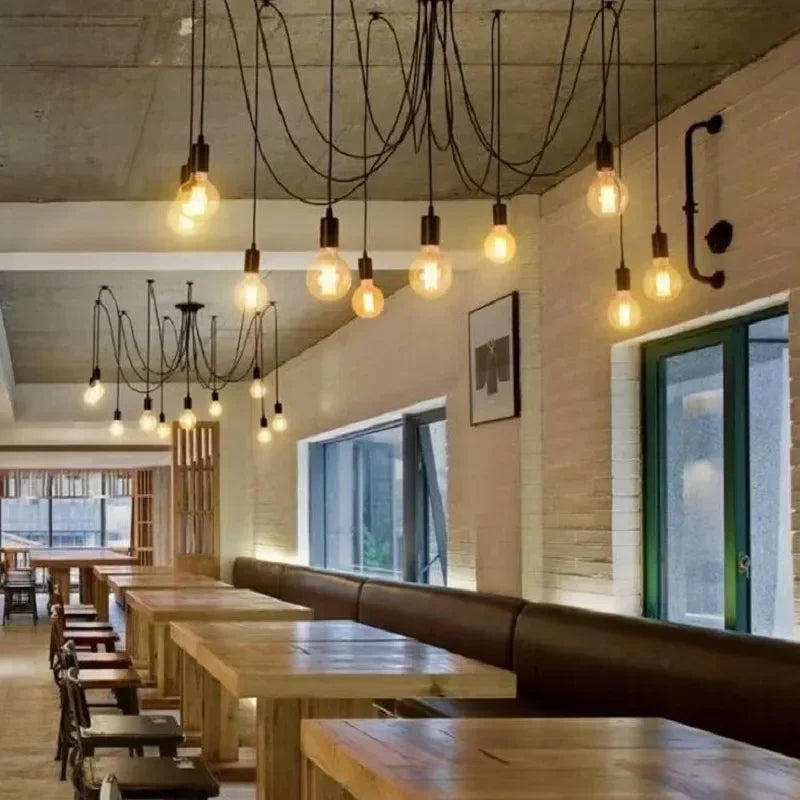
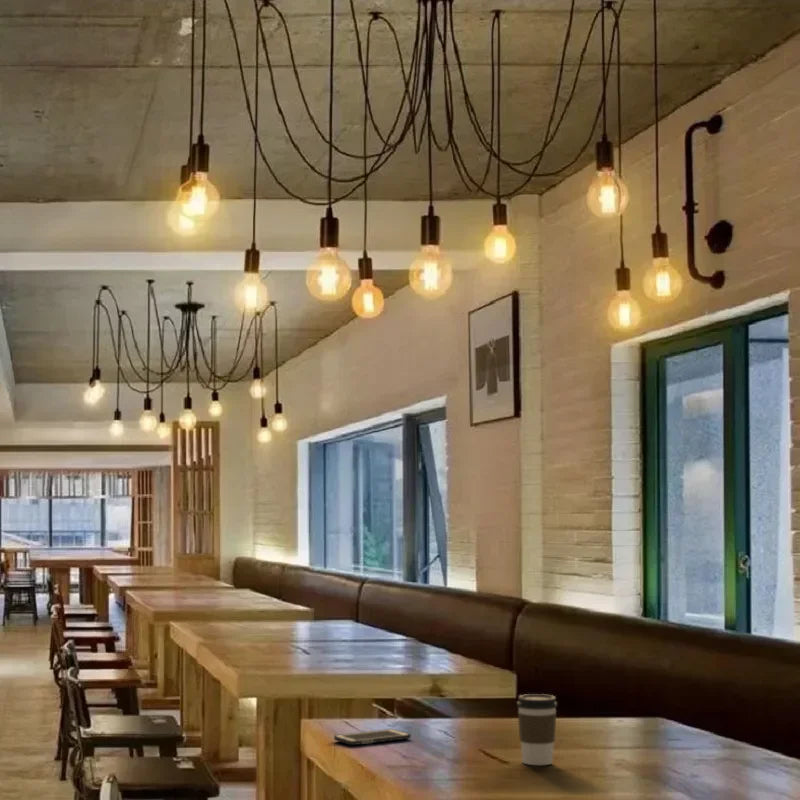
+ coffee cup [516,693,559,766]
+ cell phone [333,728,412,746]
